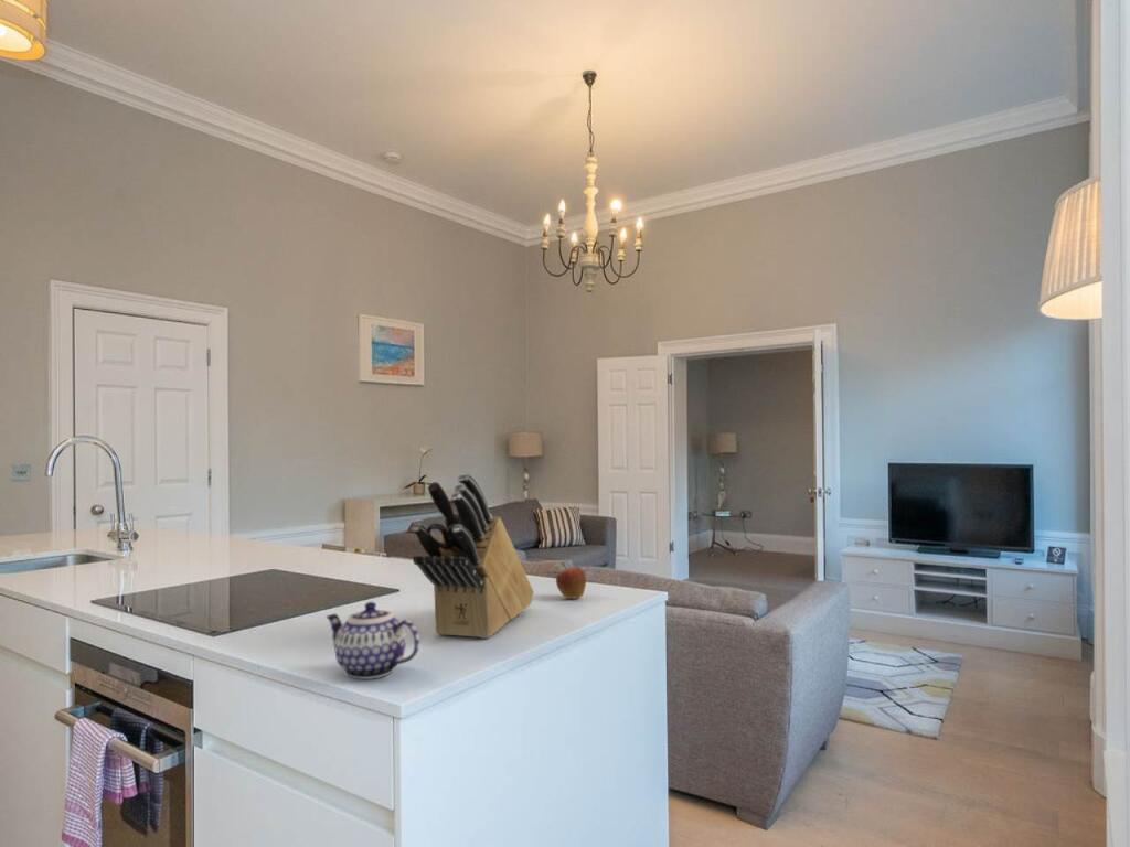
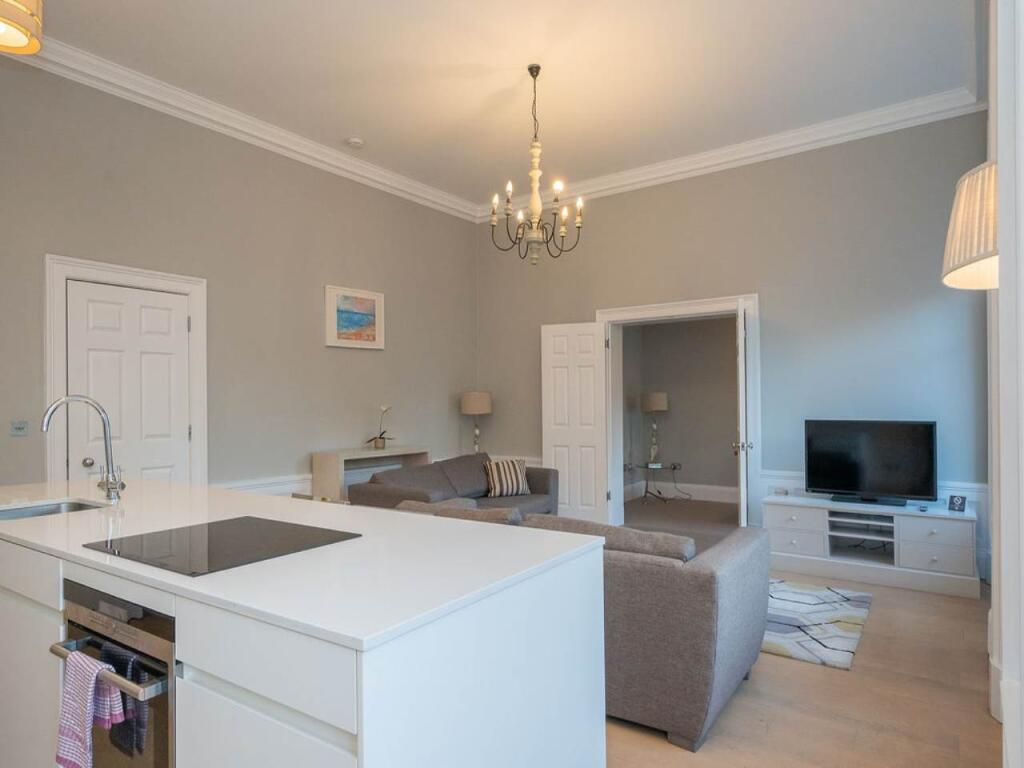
- knife block [411,472,535,640]
- fruit [555,562,587,600]
- teapot [324,601,422,680]
